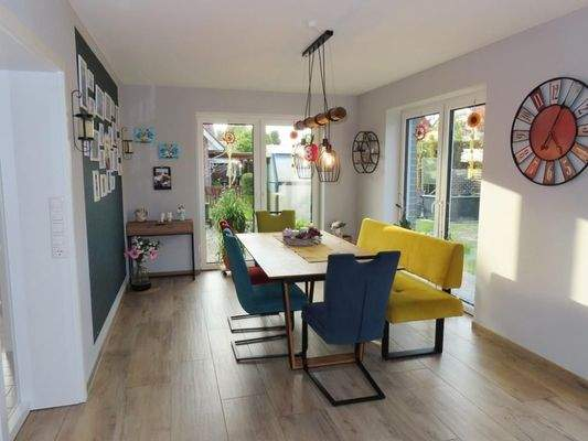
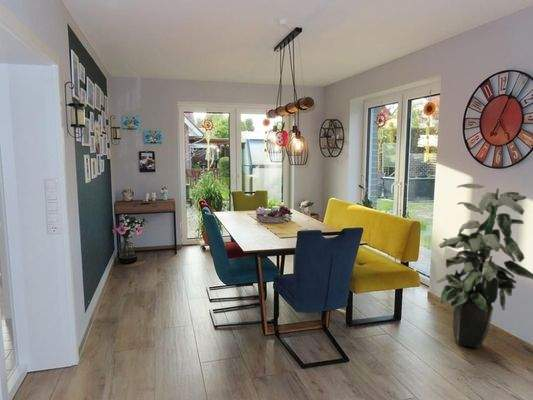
+ indoor plant [435,182,533,350]
